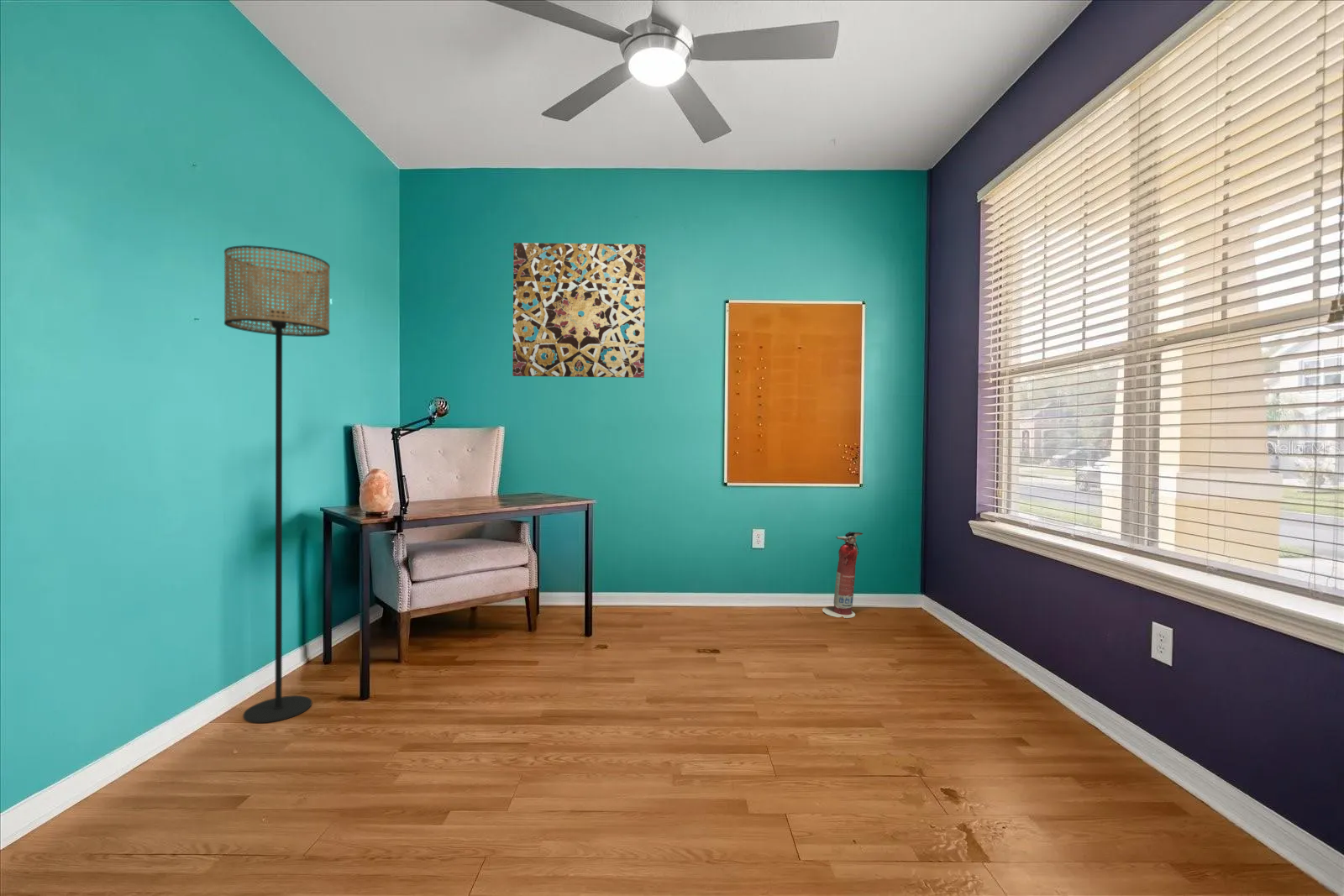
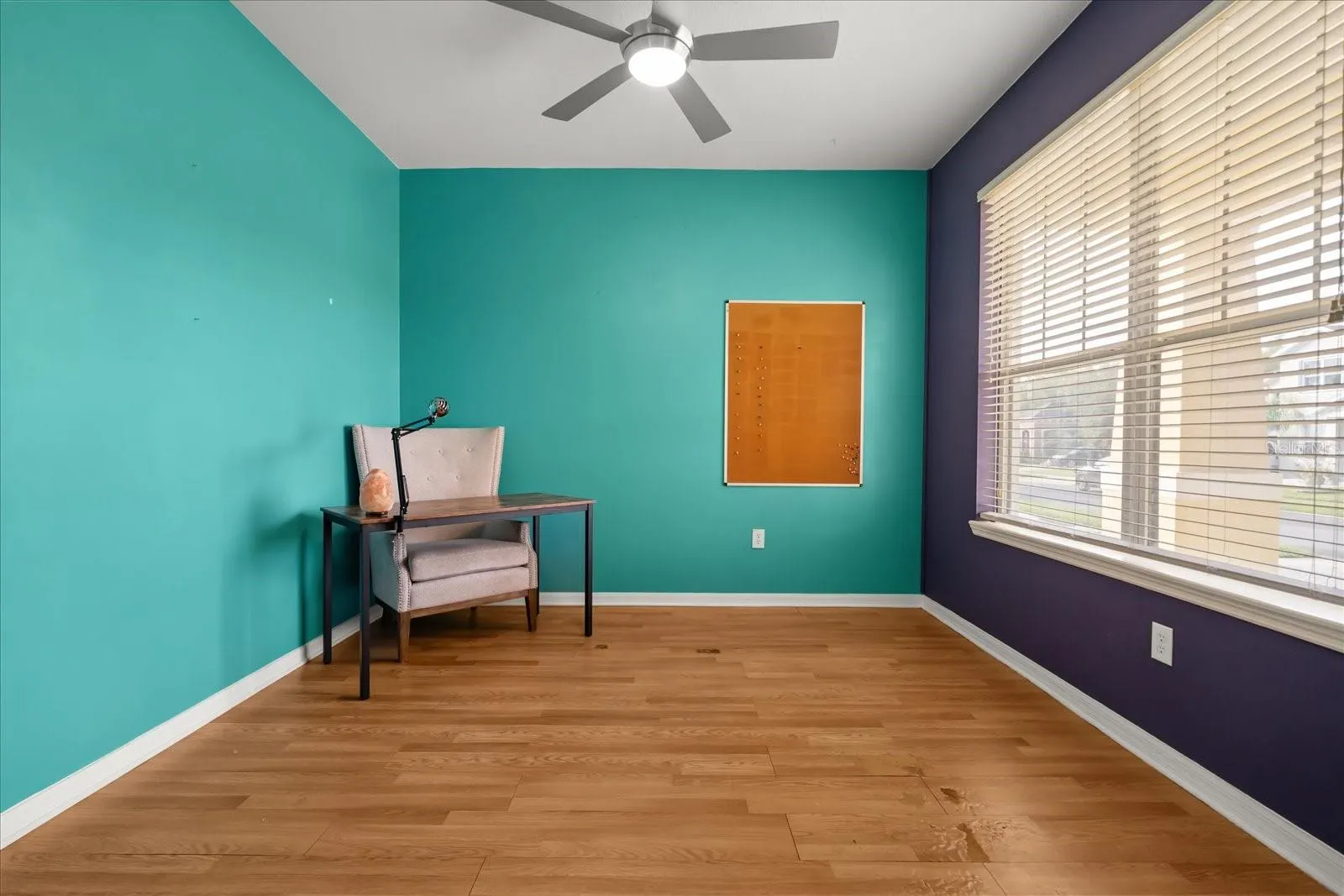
- floor lamp [223,244,331,724]
- wall art [512,242,647,379]
- fire extinguisher [822,531,864,619]
